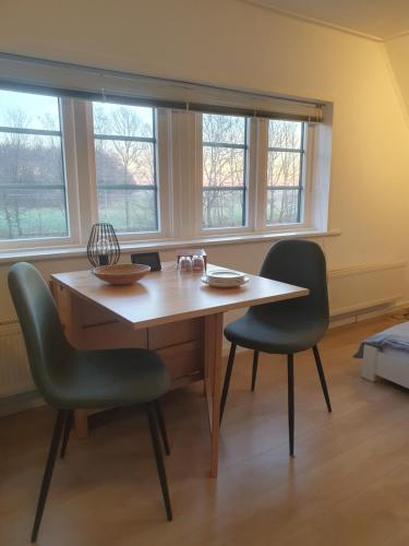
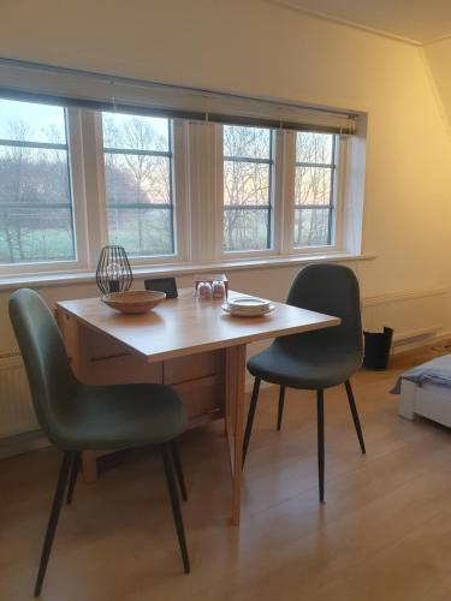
+ wastebasket [360,325,396,371]
